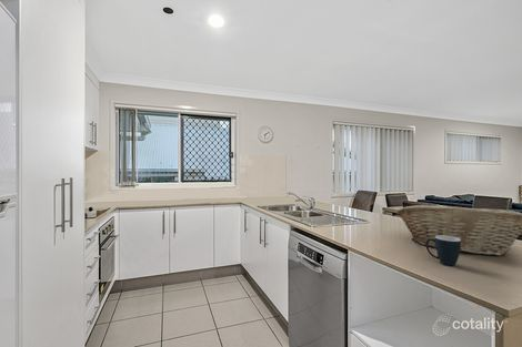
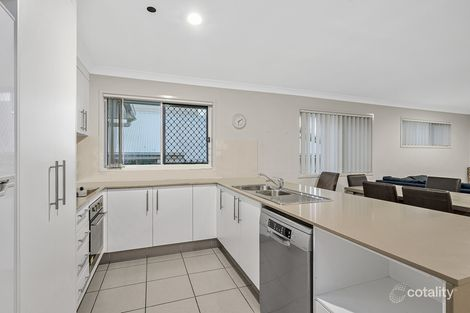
- mug [424,235,461,266]
- fruit basket [395,204,522,257]
